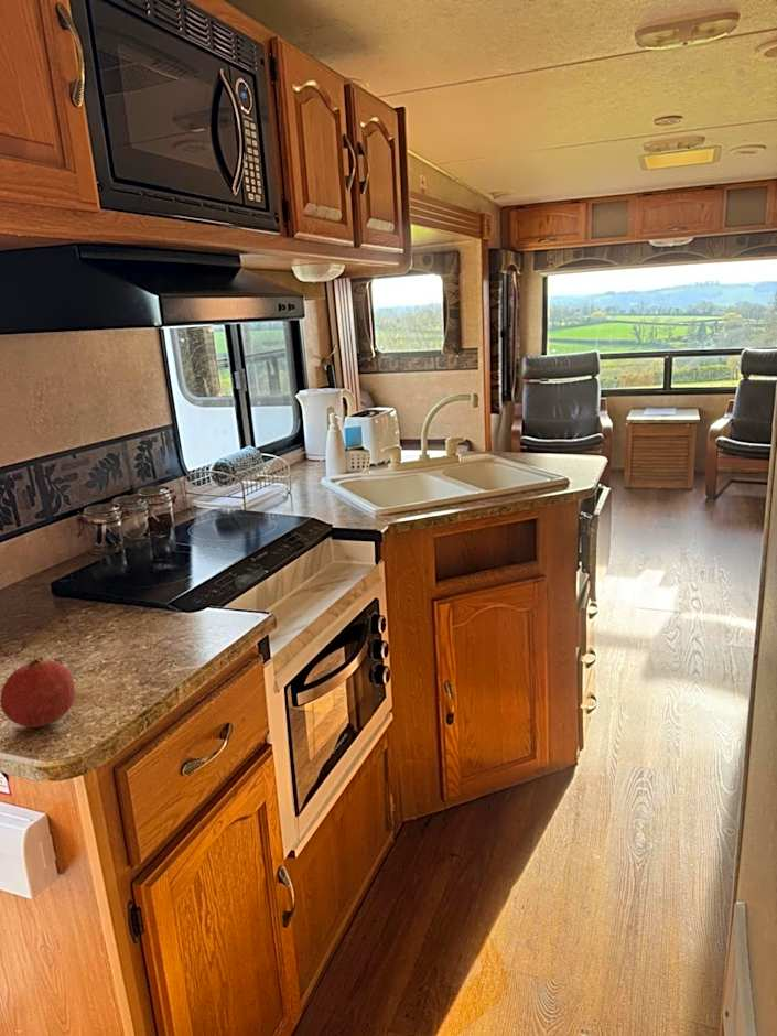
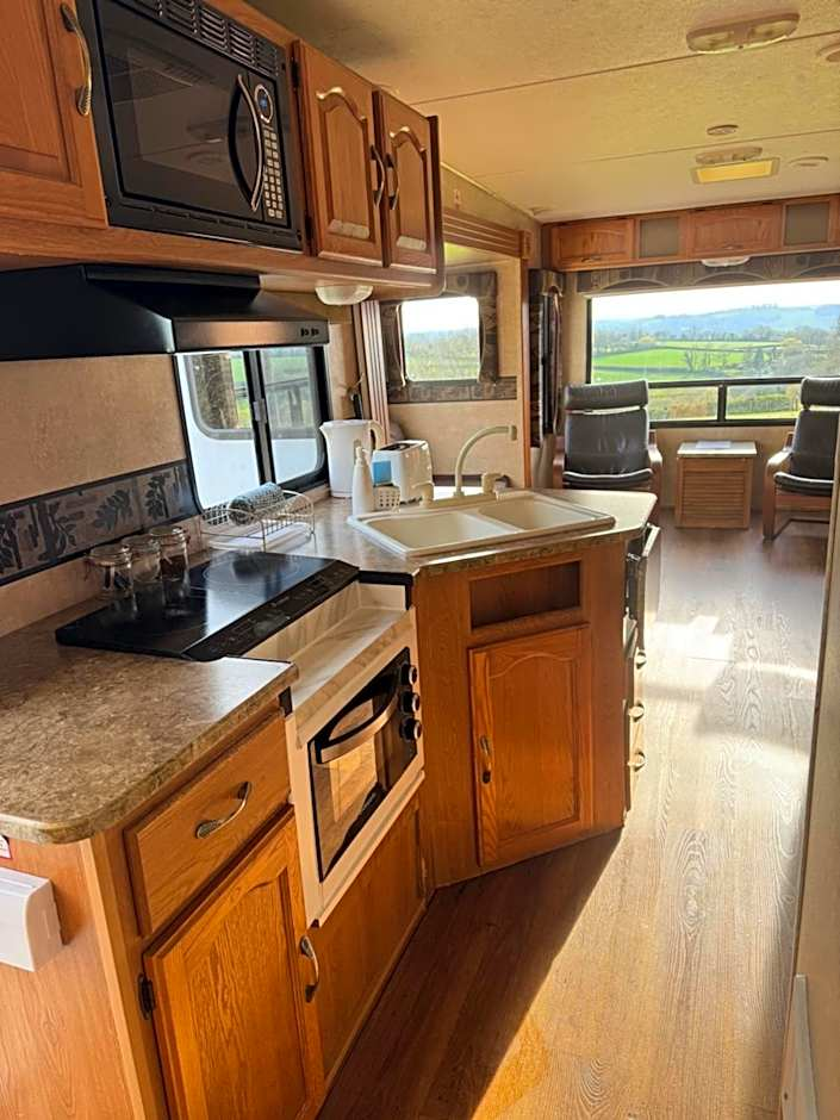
- fruit [0,657,76,729]
